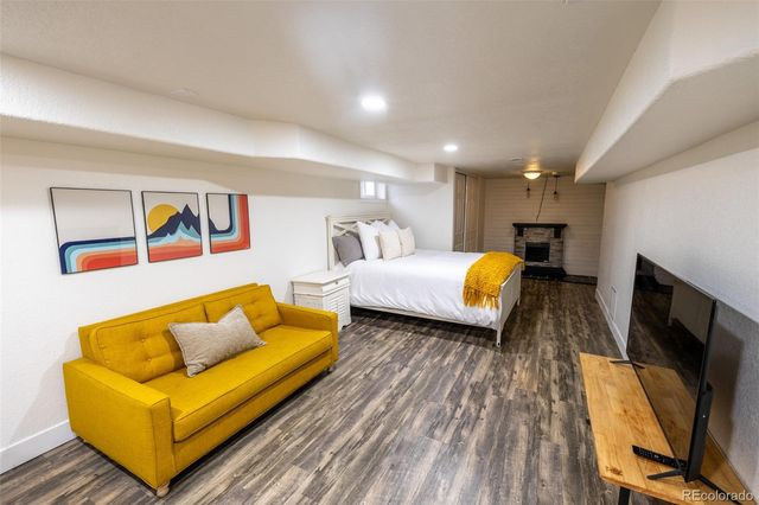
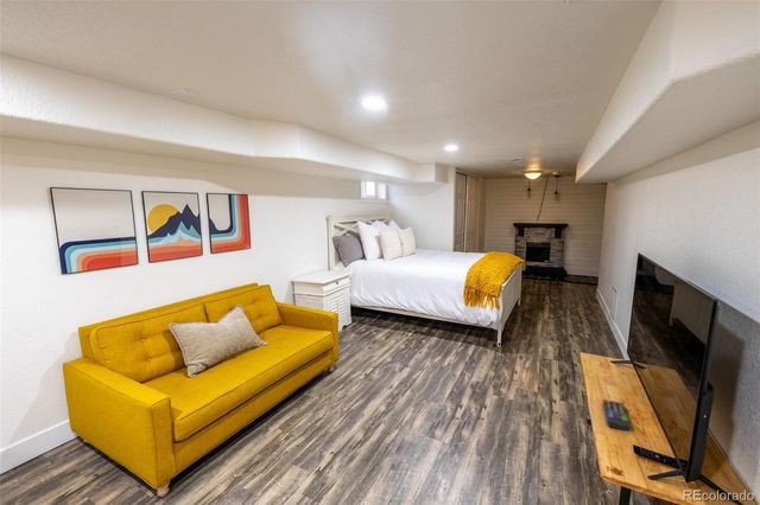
+ remote control [602,398,632,433]
